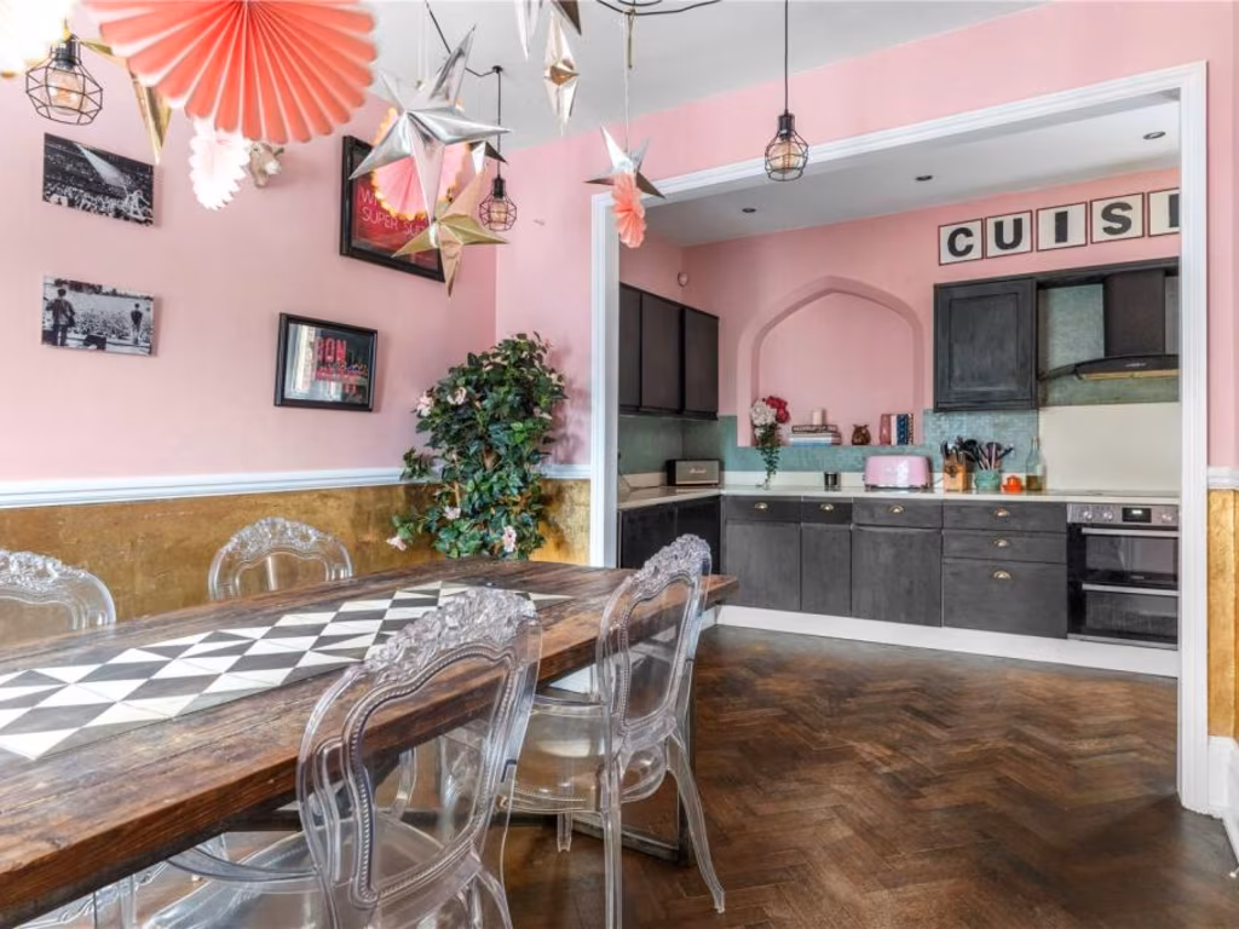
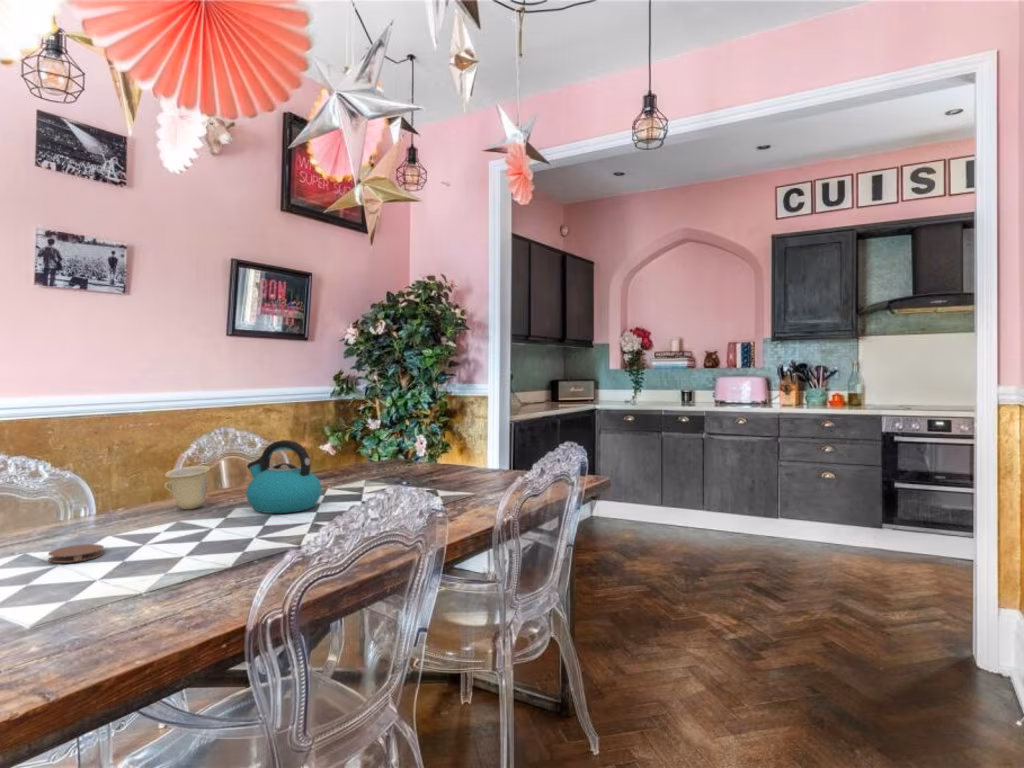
+ coaster [47,543,105,564]
+ kettle [245,439,323,514]
+ cup [163,465,211,510]
